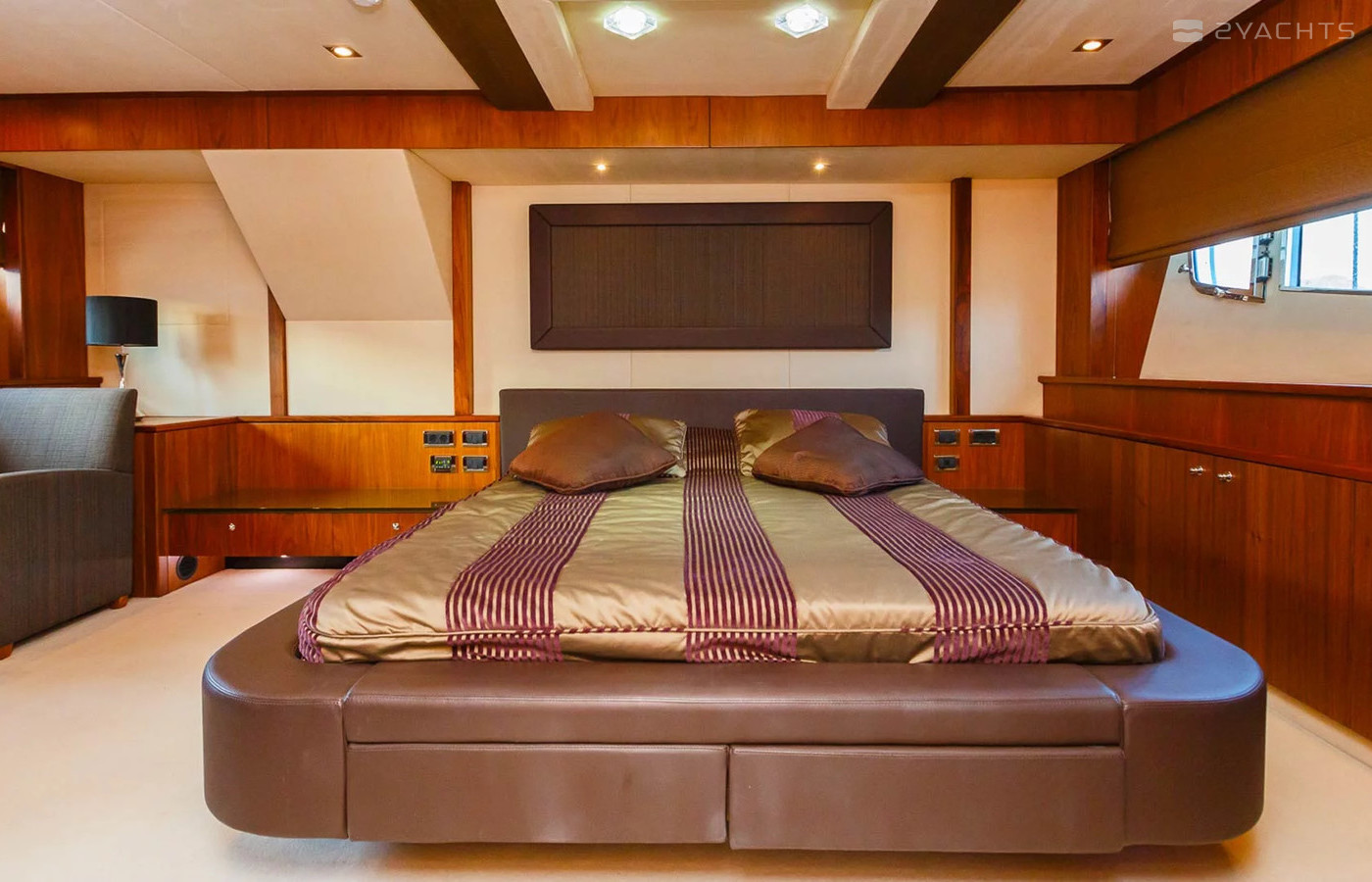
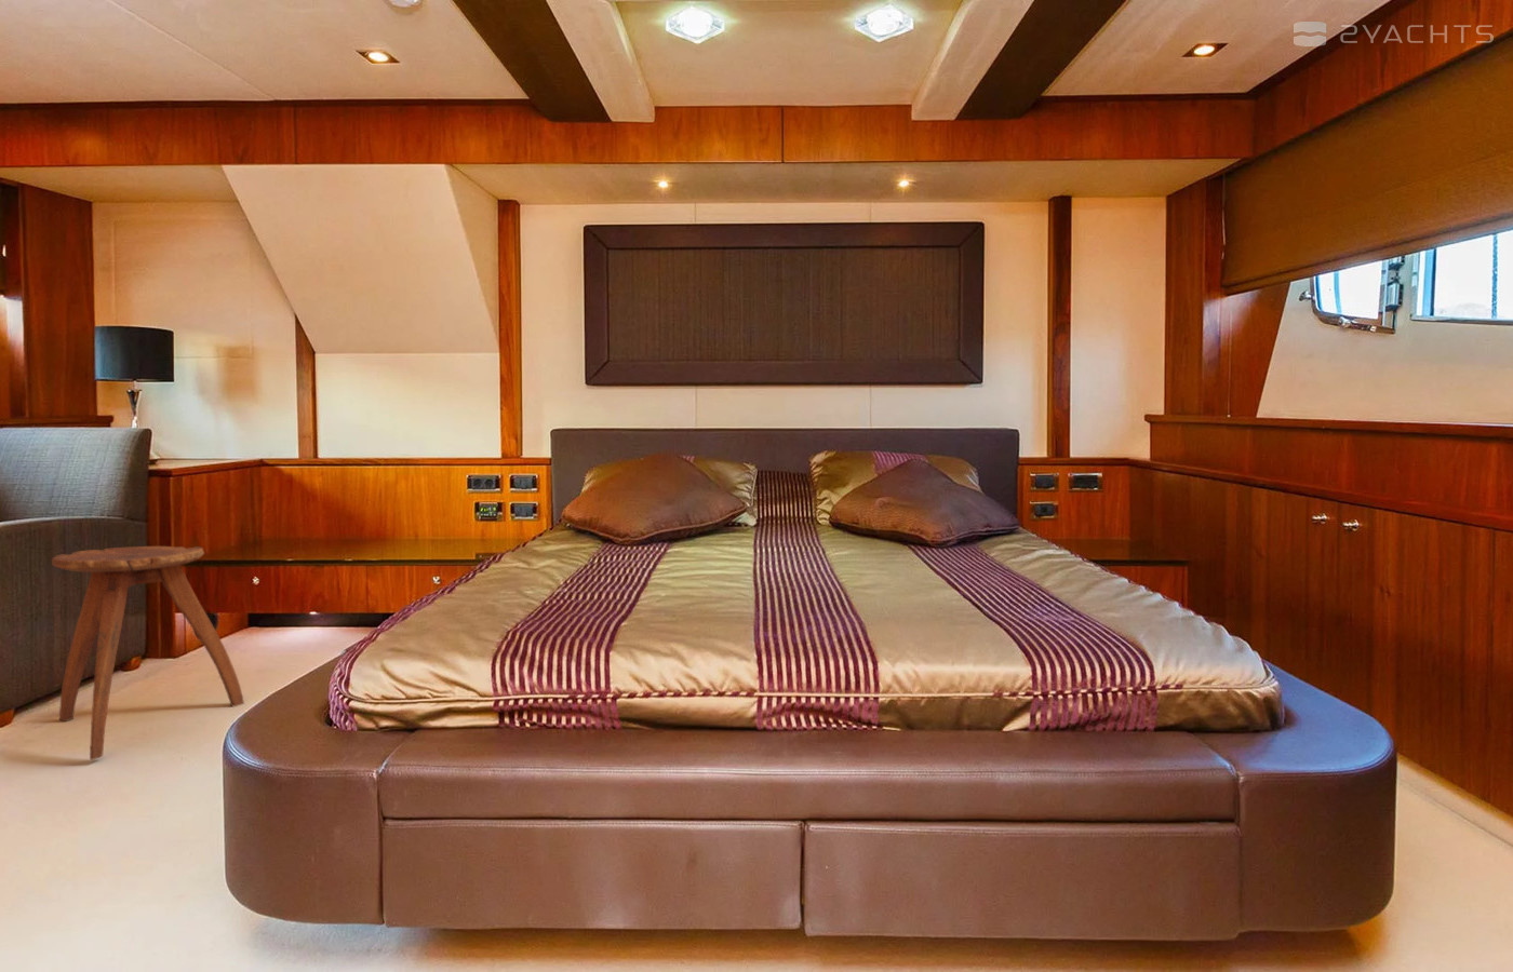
+ stool [51,546,245,762]
